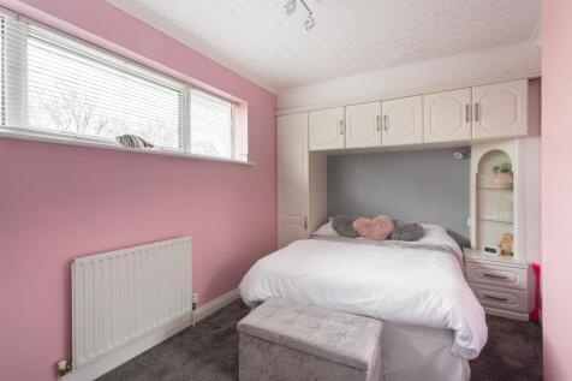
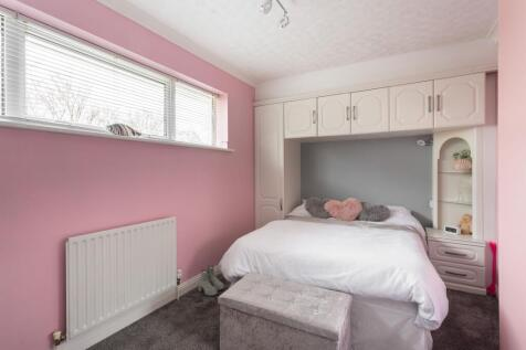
+ boots [197,265,225,297]
